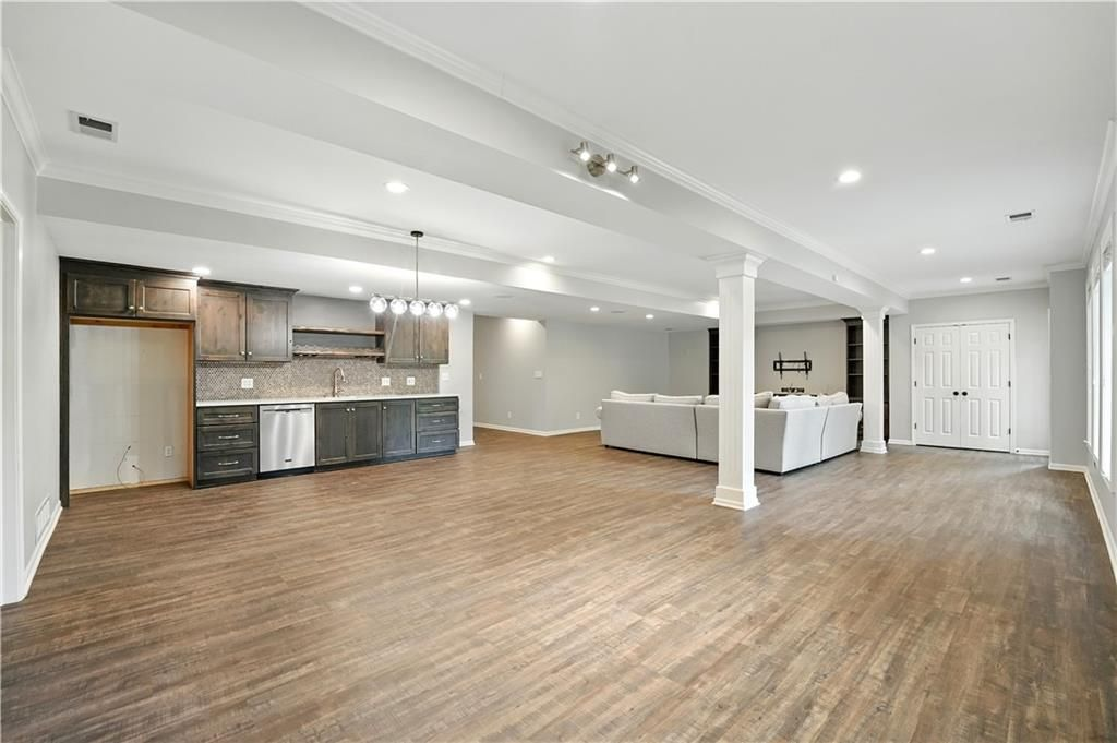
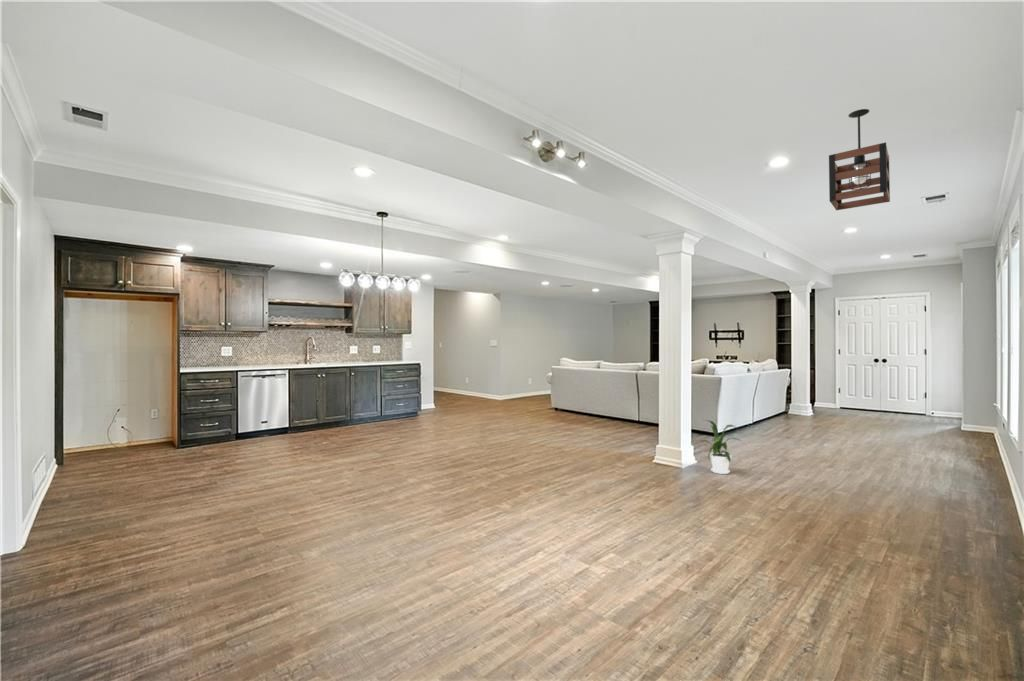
+ house plant [690,419,742,475]
+ pendant light [828,108,891,211]
